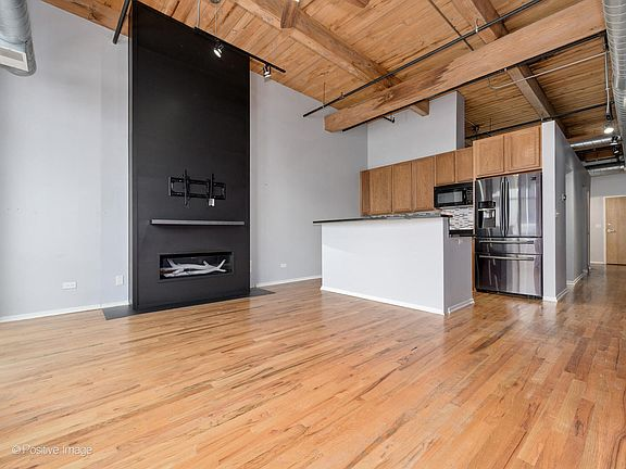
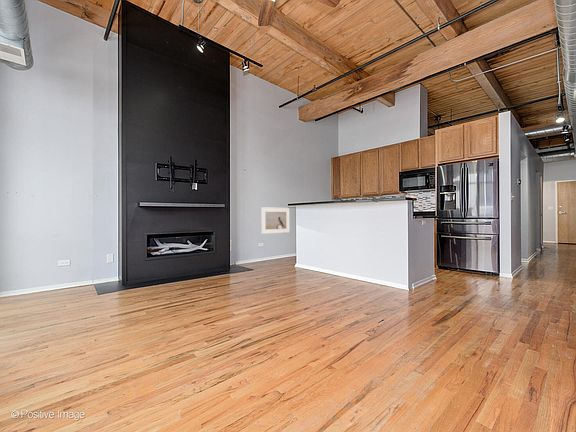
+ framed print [261,206,290,235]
